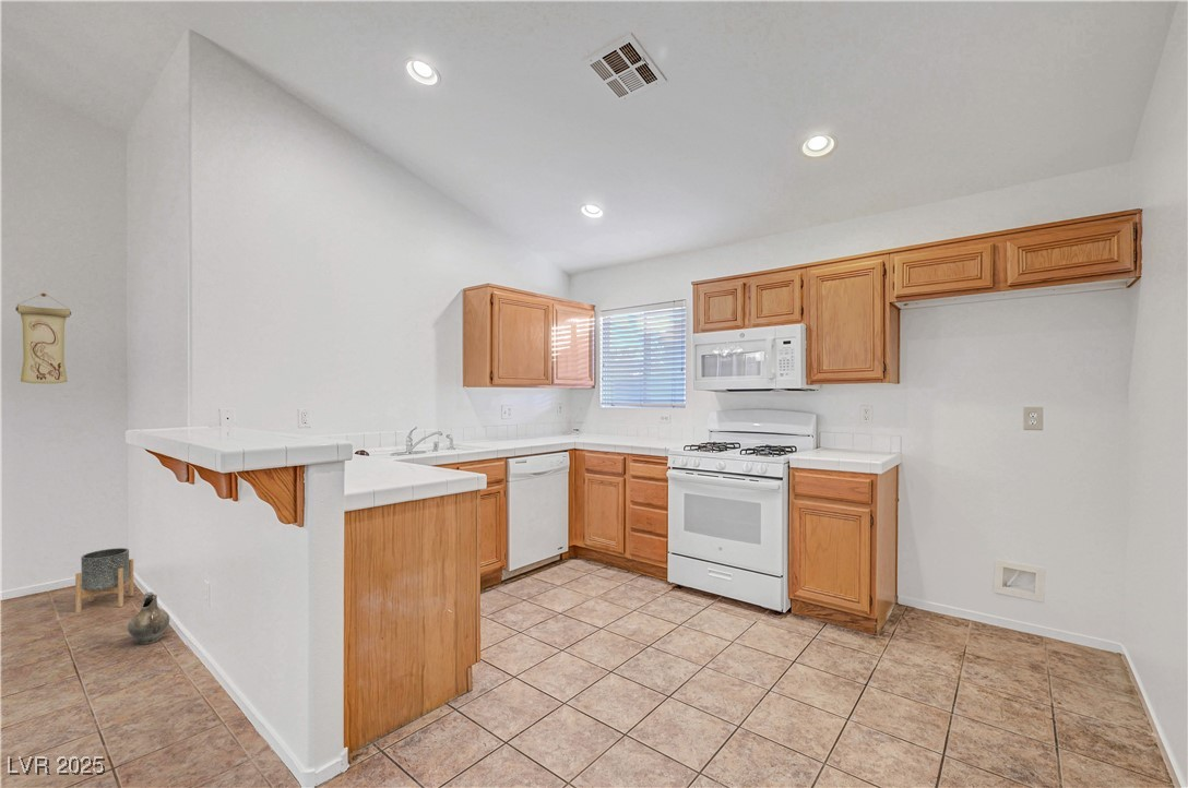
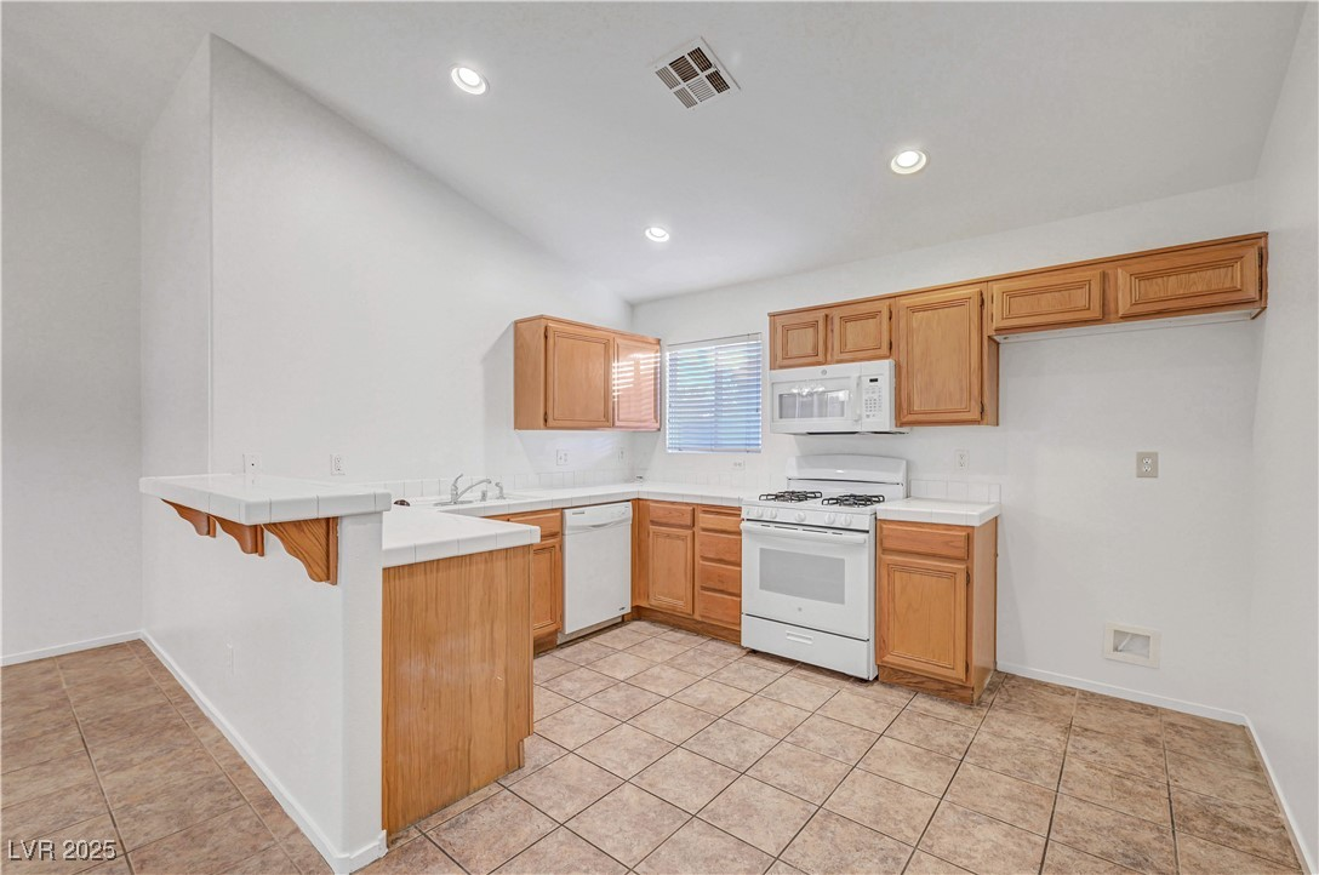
- wall scroll [14,292,72,384]
- planter [74,547,134,613]
- ceramic jug [127,590,170,646]
